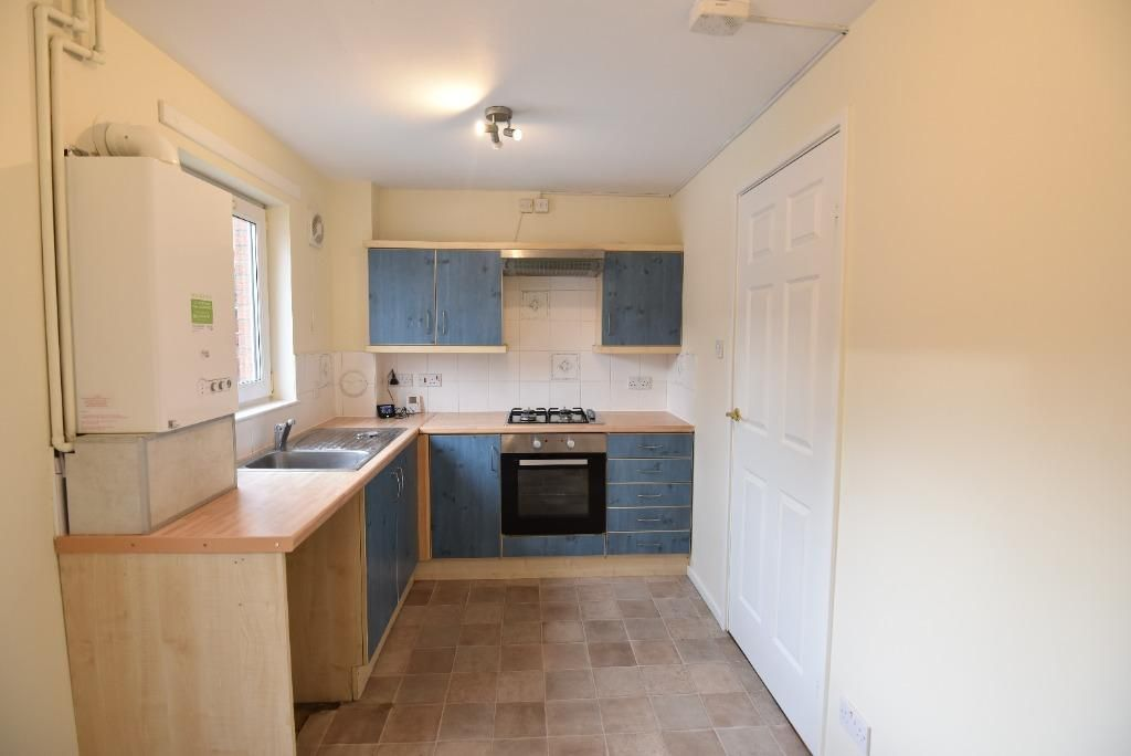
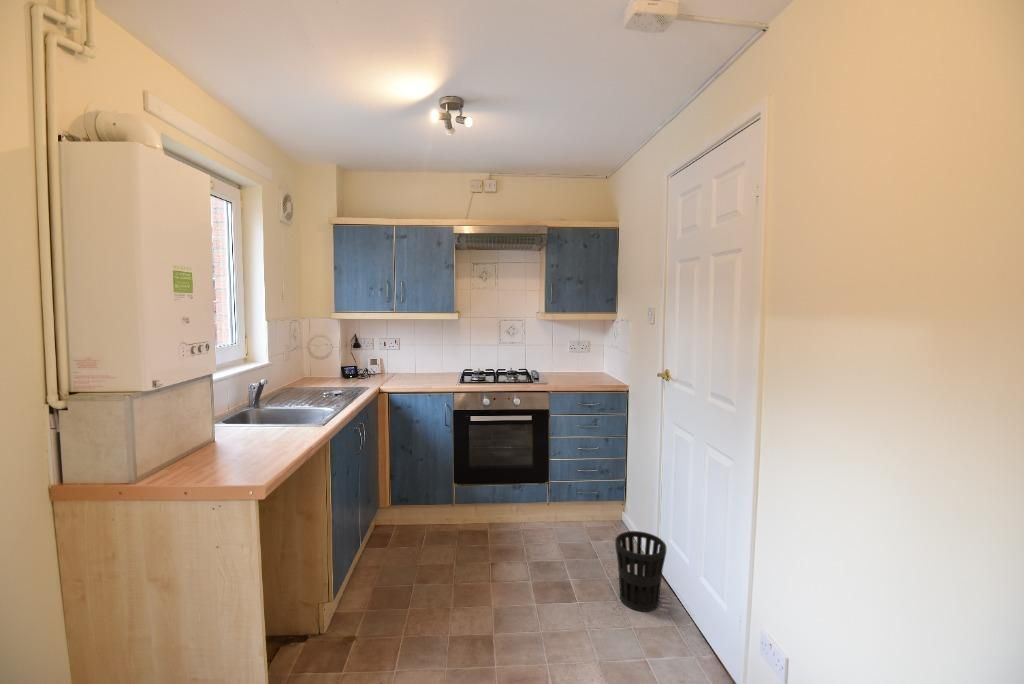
+ wastebasket [614,530,667,612]
